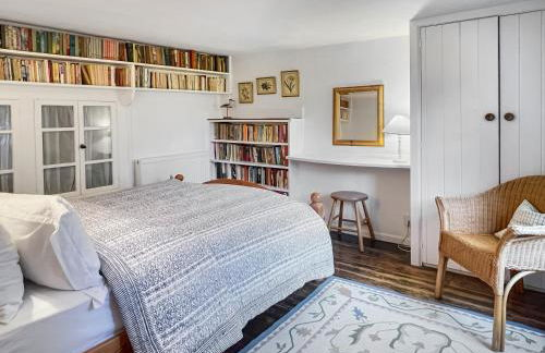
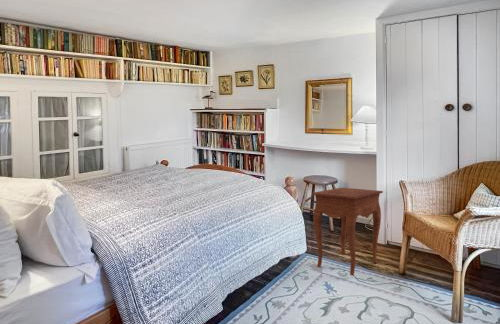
+ side table [311,187,384,277]
